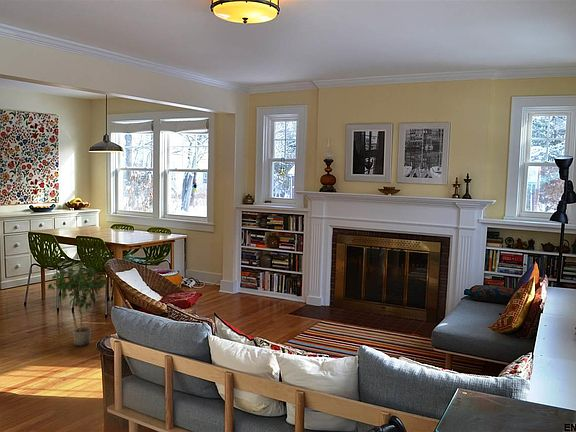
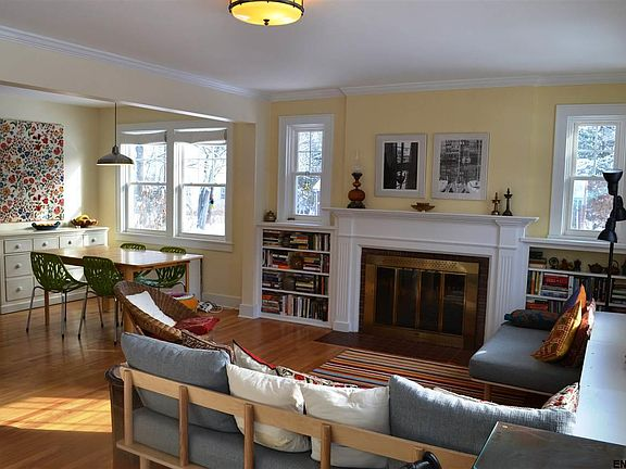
- potted plant [47,261,108,348]
